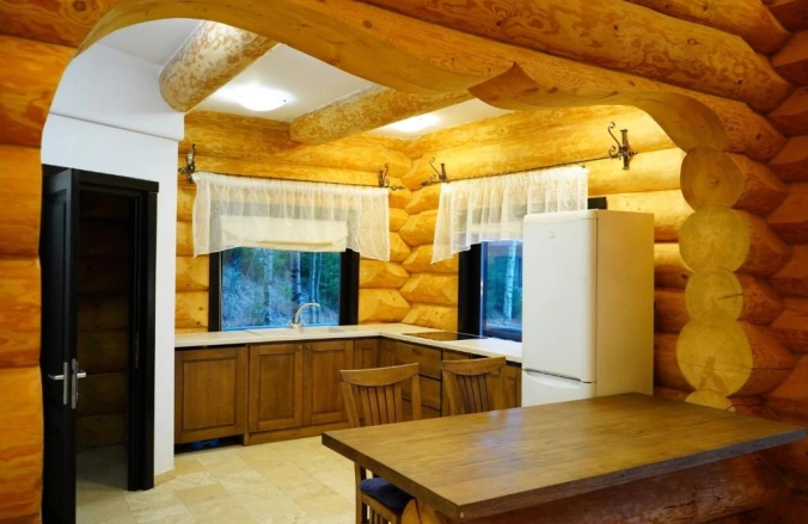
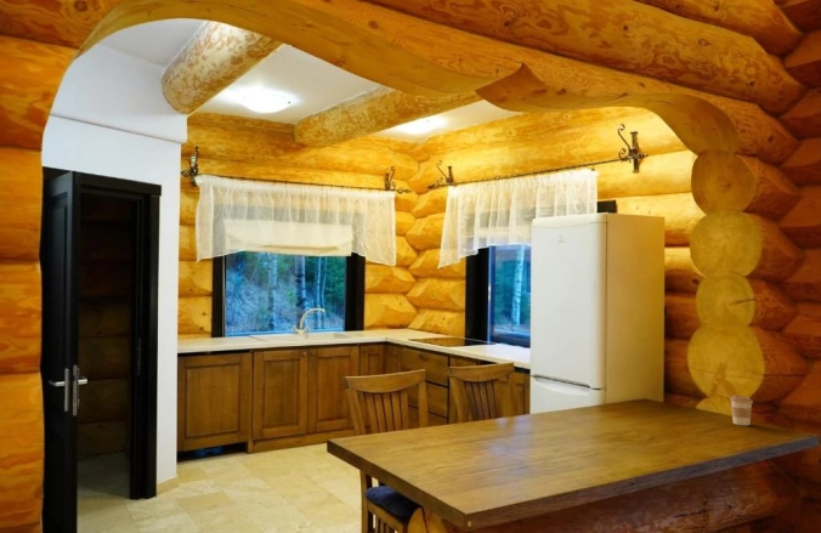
+ coffee cup [730,395,754,426]
